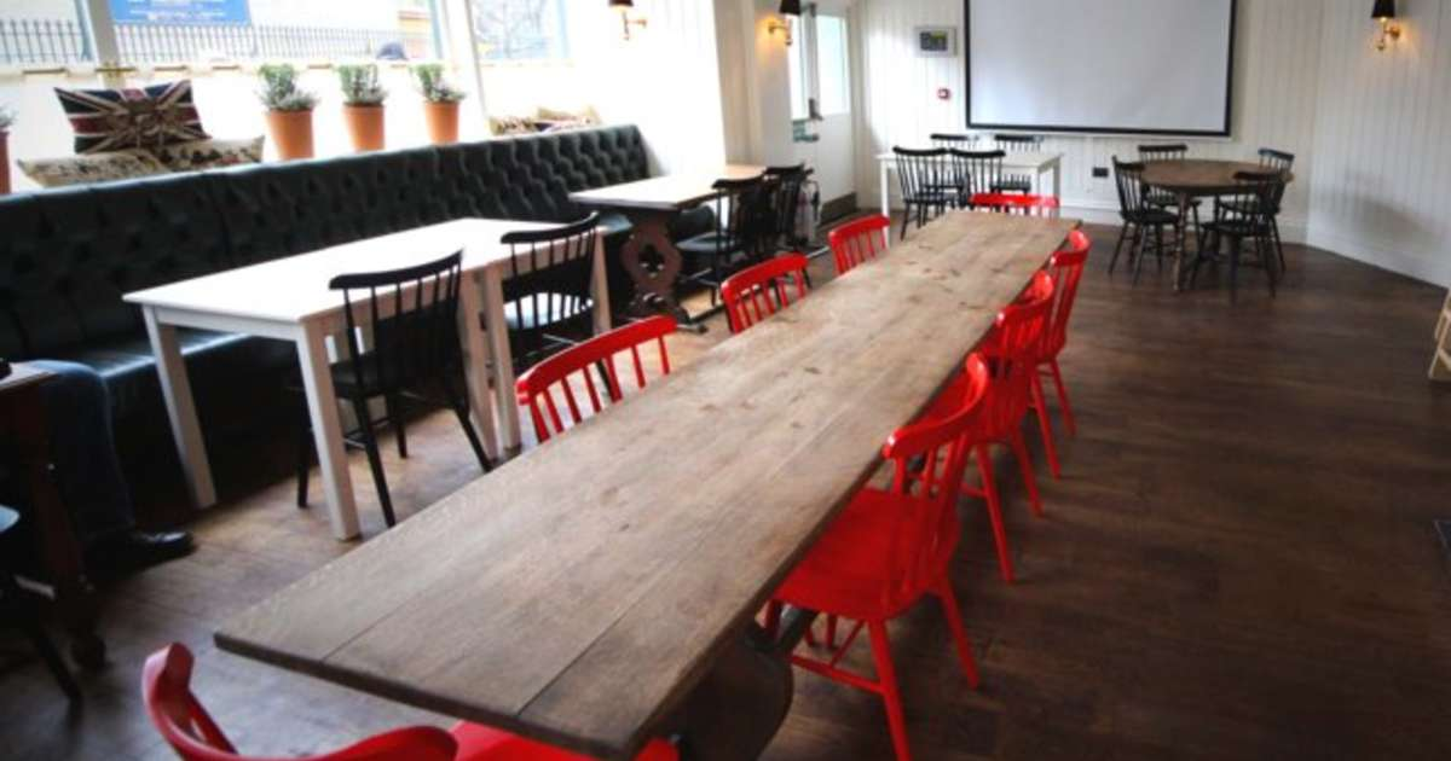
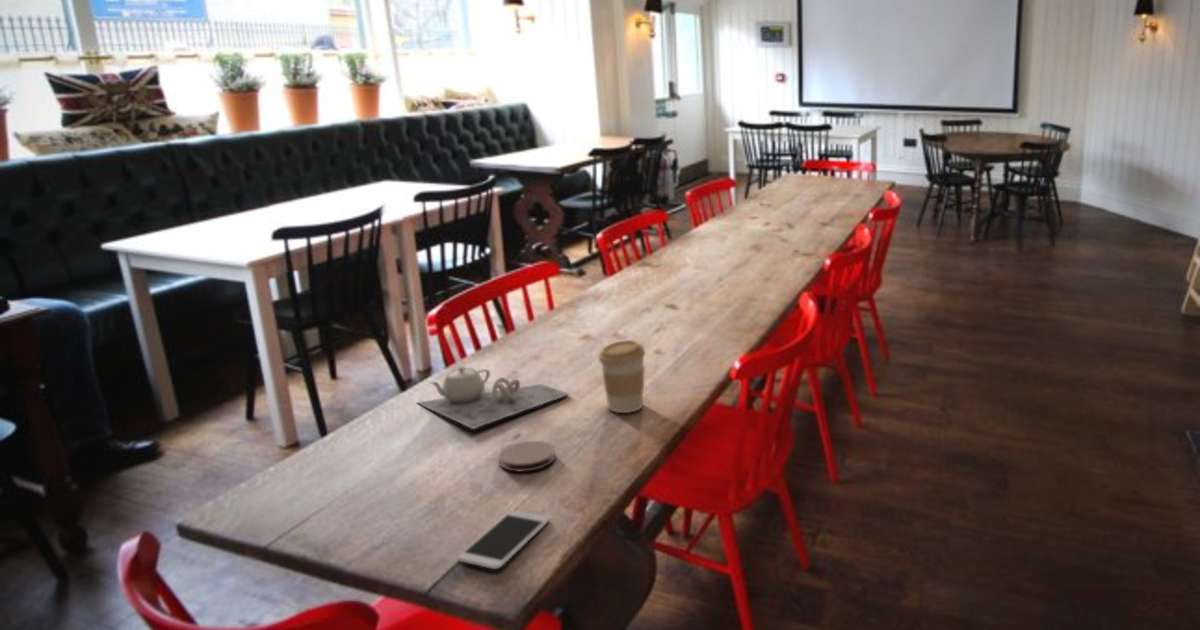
+ coaster [498,440,556,472]
+ coffee cup [598,339,646,414]
+ teapot [415,365,570,430]
+ smartphone [457,510,550,570]
